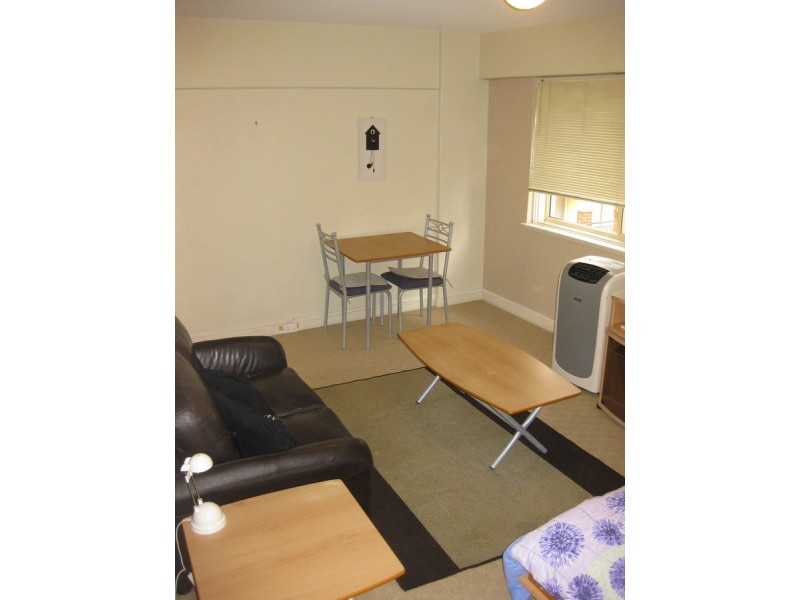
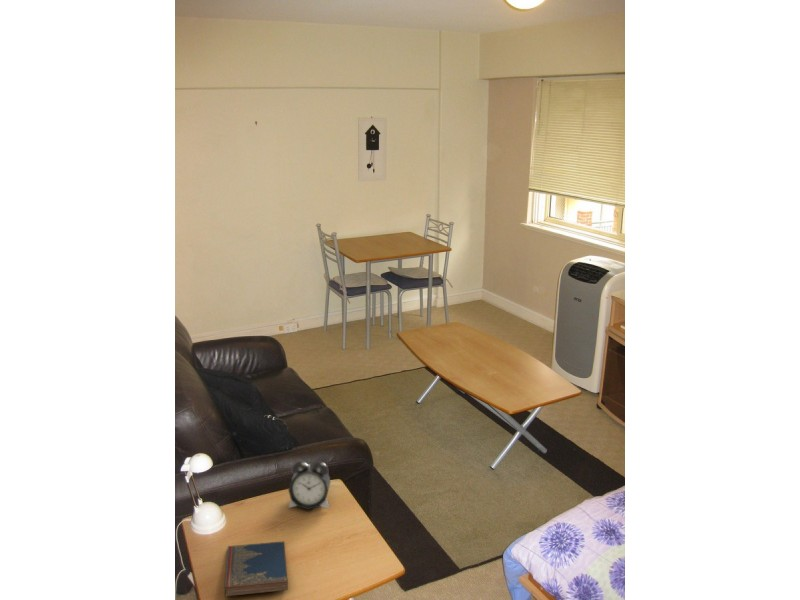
+ hardcover book [224,540,289,597]
+ alarm clock [287,460,332,511]
